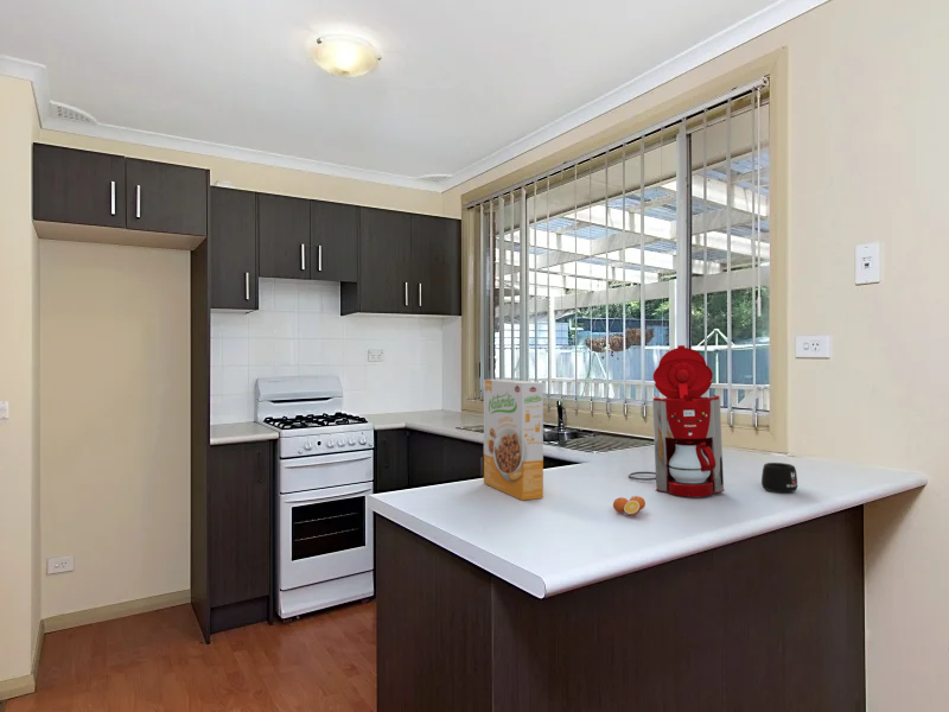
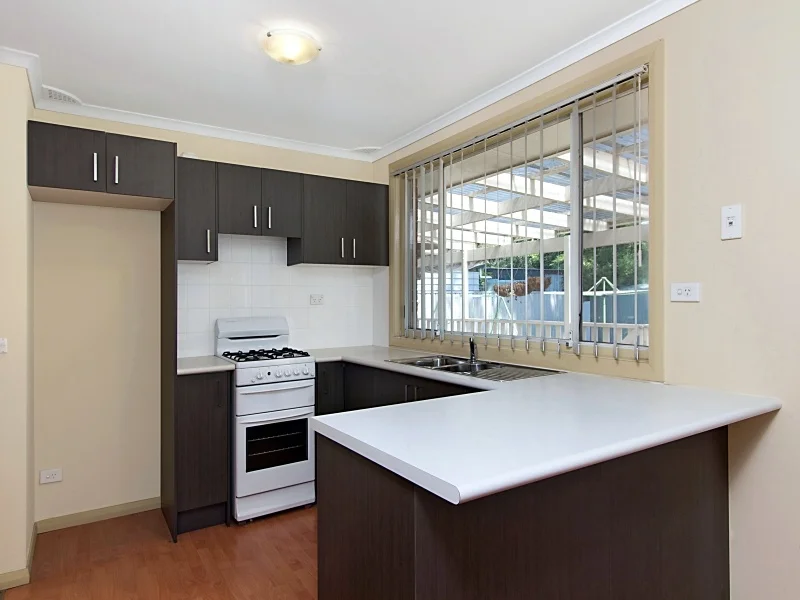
- mug [760,462,798,494]
- cereal box [483,379,544,502]
- orange [612,495,647,516]
- coffee maker [628,344,726,498]
